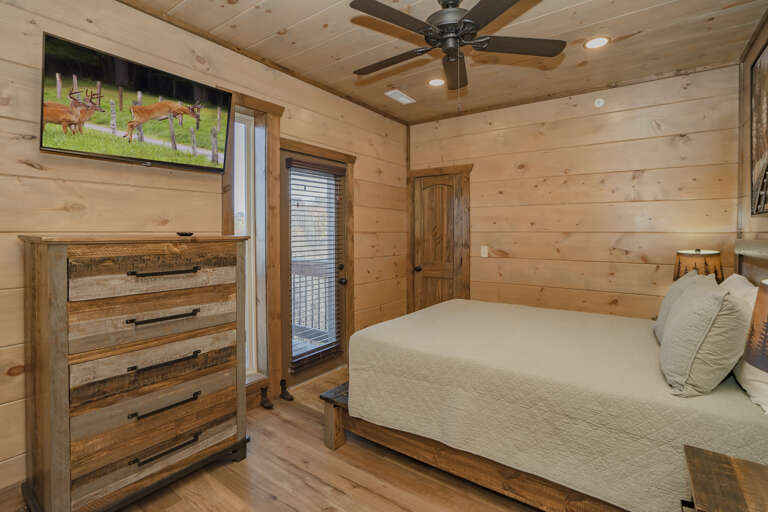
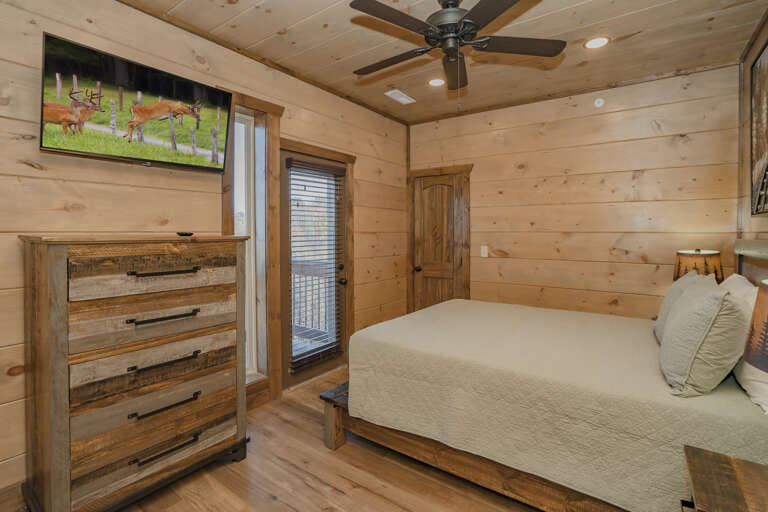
- boots [259,378,295,409]
